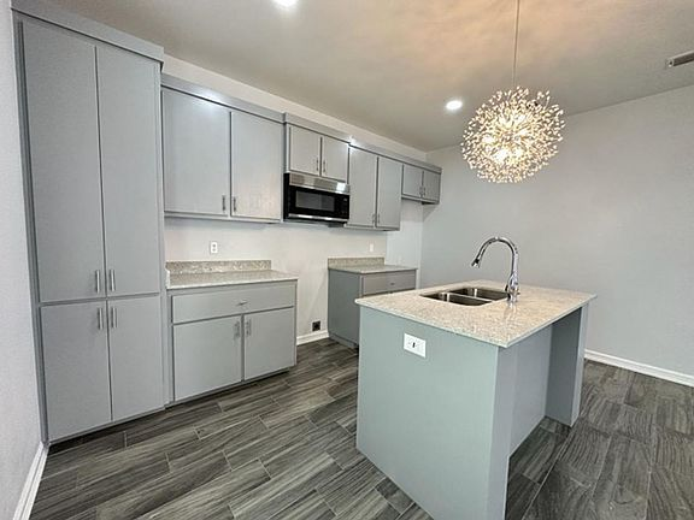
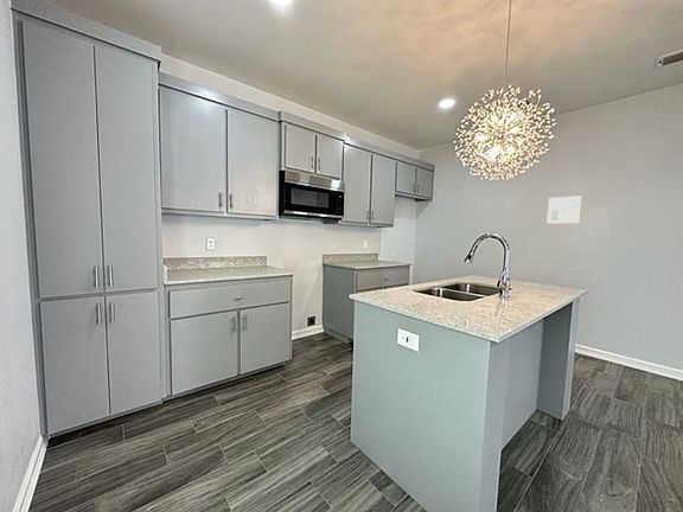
+ wall art [545,194,582,224]
